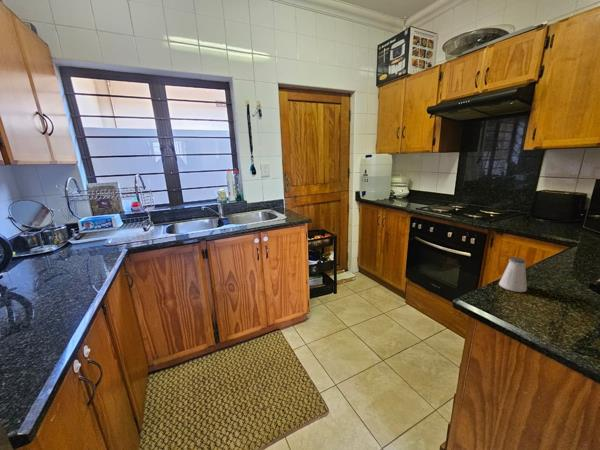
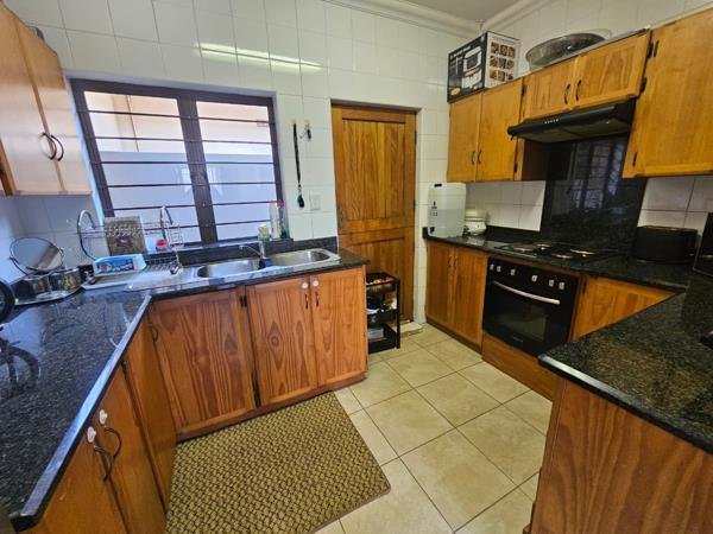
- saltshaker [498,256,528,293]
